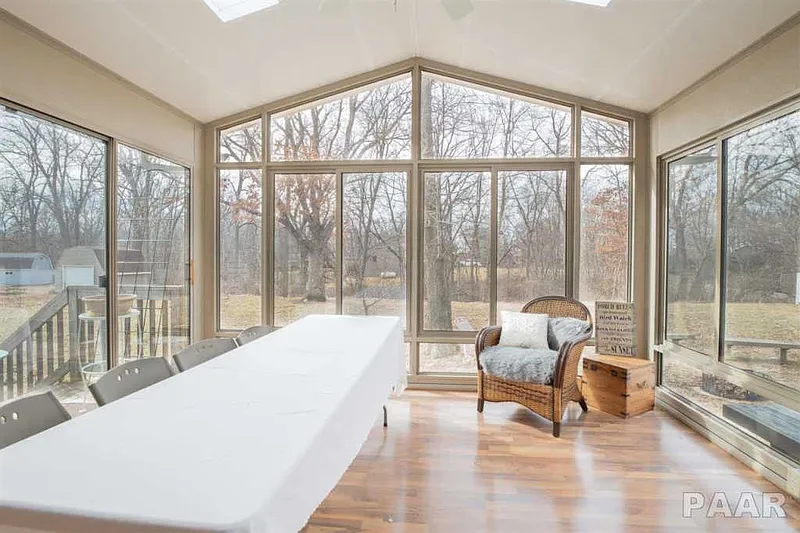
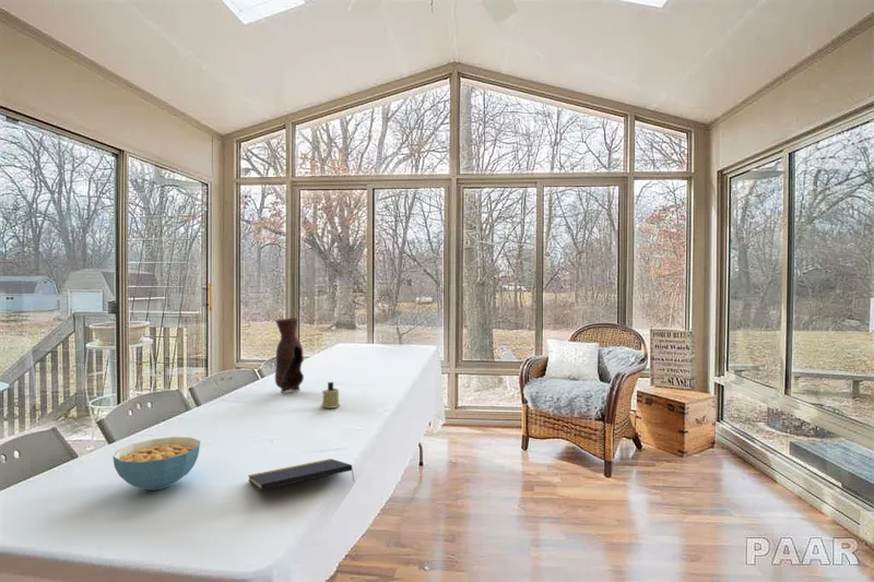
+ notepad [247,458,355,491]
+ vase [274,317,305,394]
+ cereal bowl [111,436,201,491]
+ candle [320,381,341,409]
